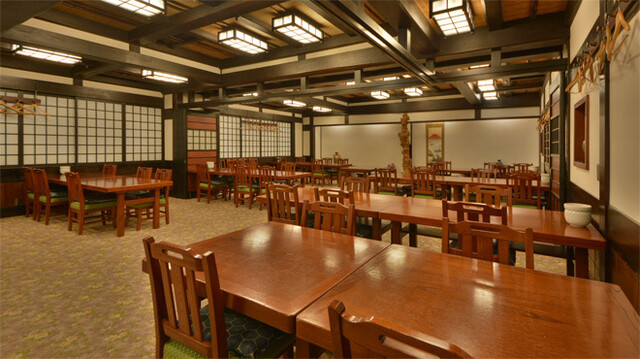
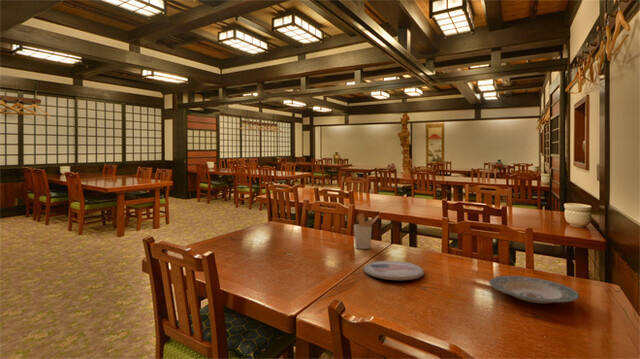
+ plate [488,275,581,304]
+ utensil holder [353,212,380,250]
+ plate [363,260,426,281]
